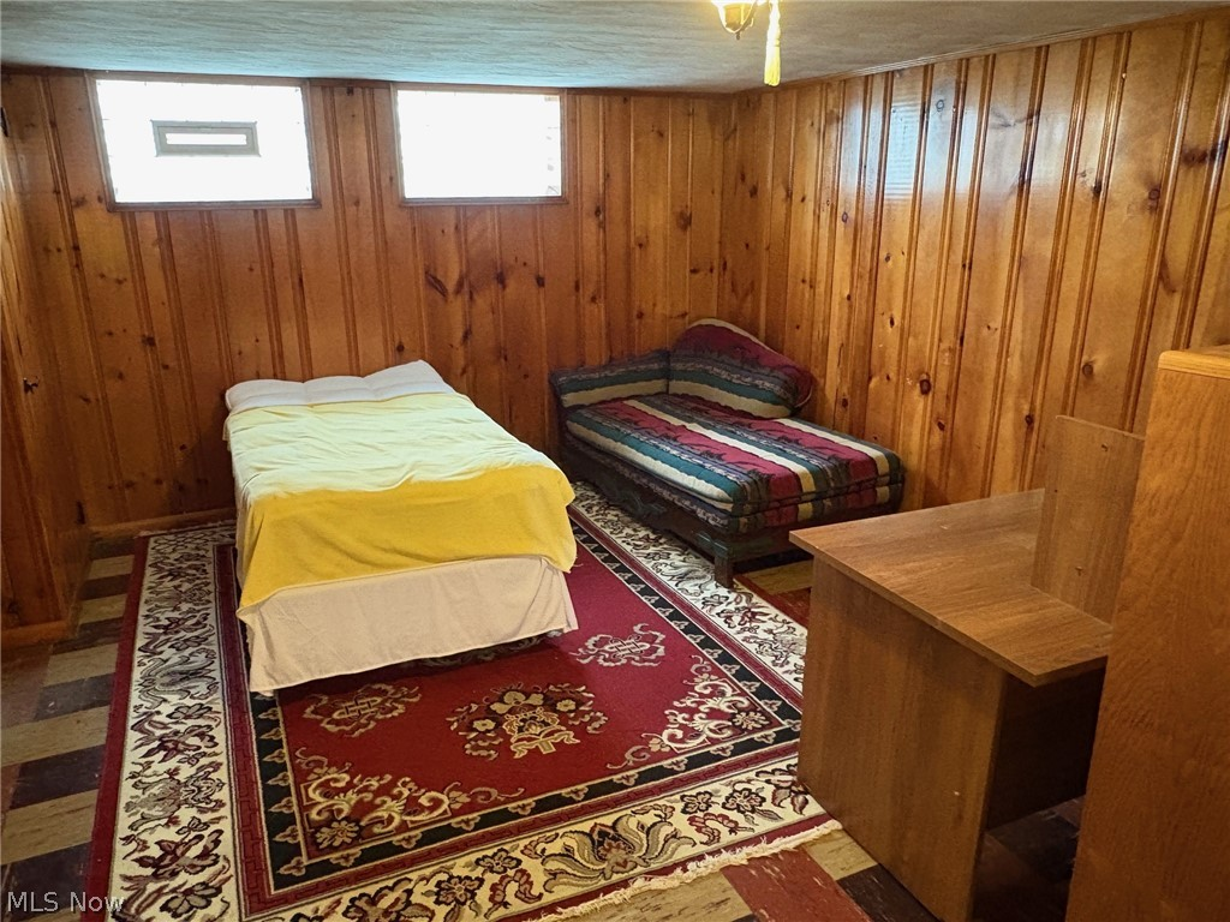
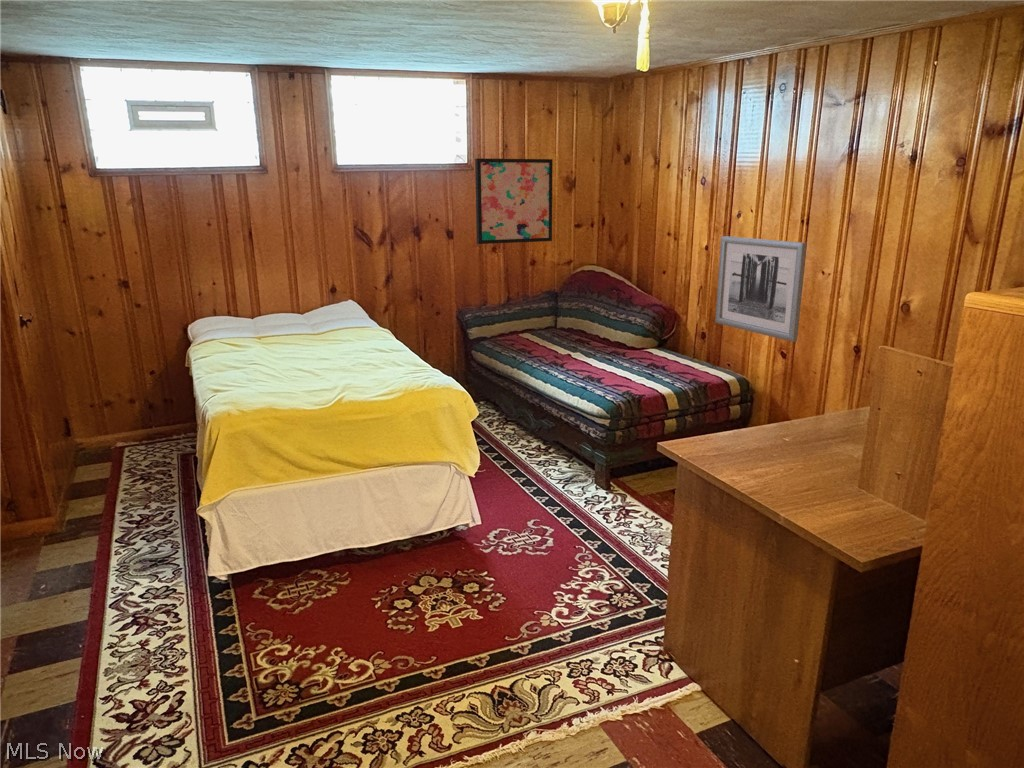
+ wall art [714,235,808,343]
+ wall art [474,157,554,245]
